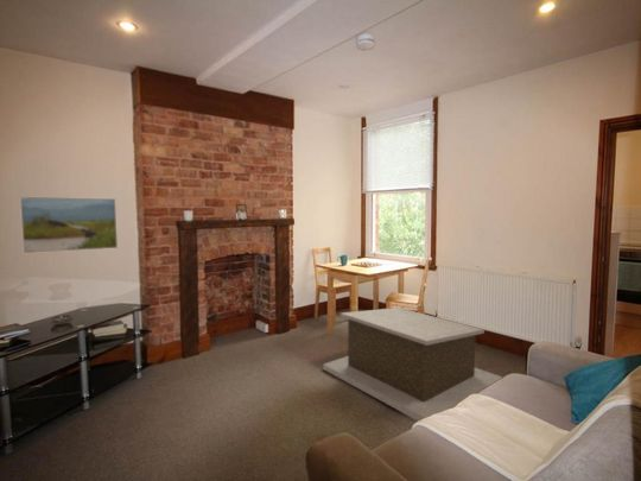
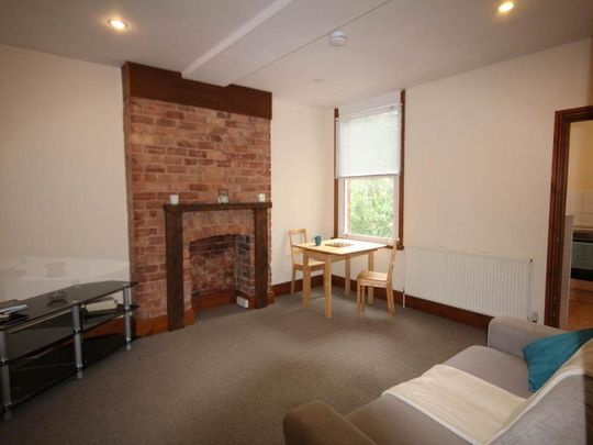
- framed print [19,196,119,254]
- coffee table [322,306,503,422]
